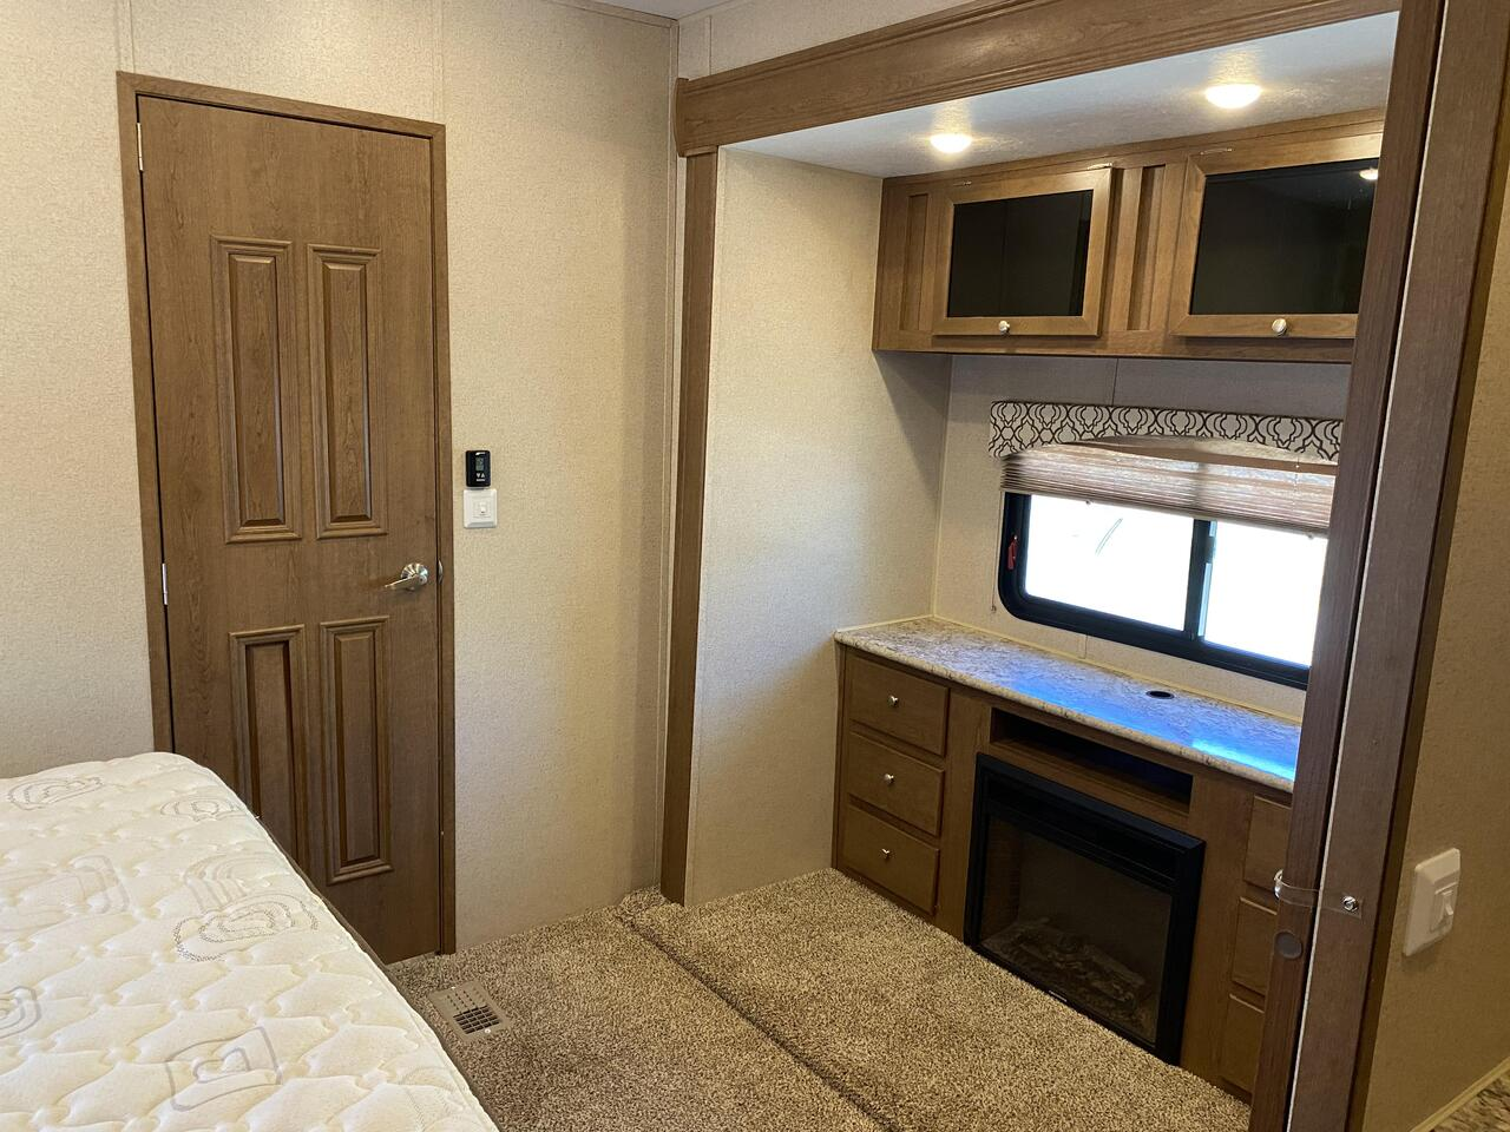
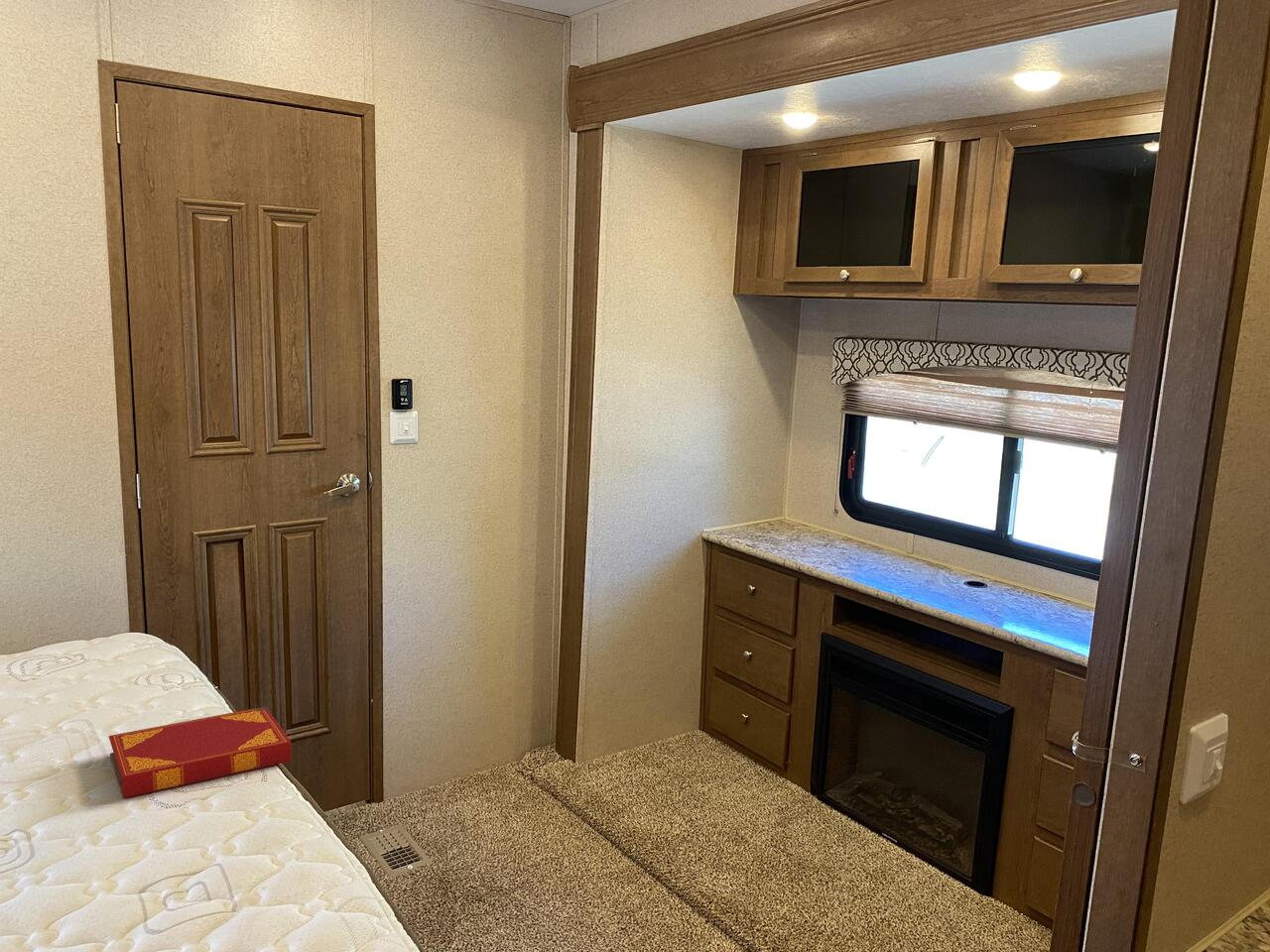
+ hardback book [108,706,293,799]
